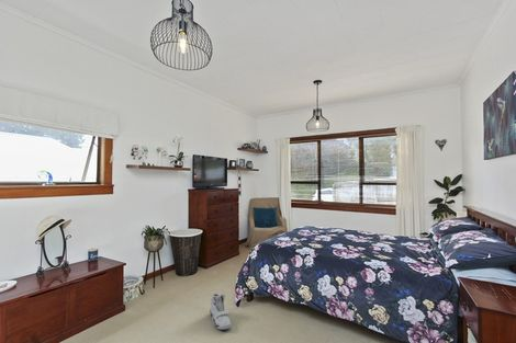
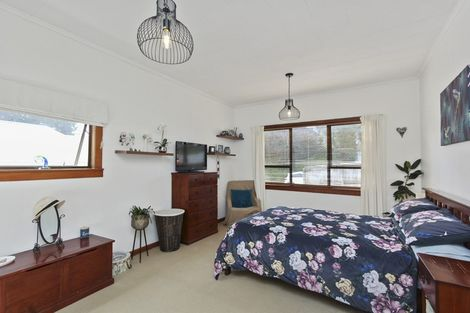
- sneaker [209,291,232,331]
